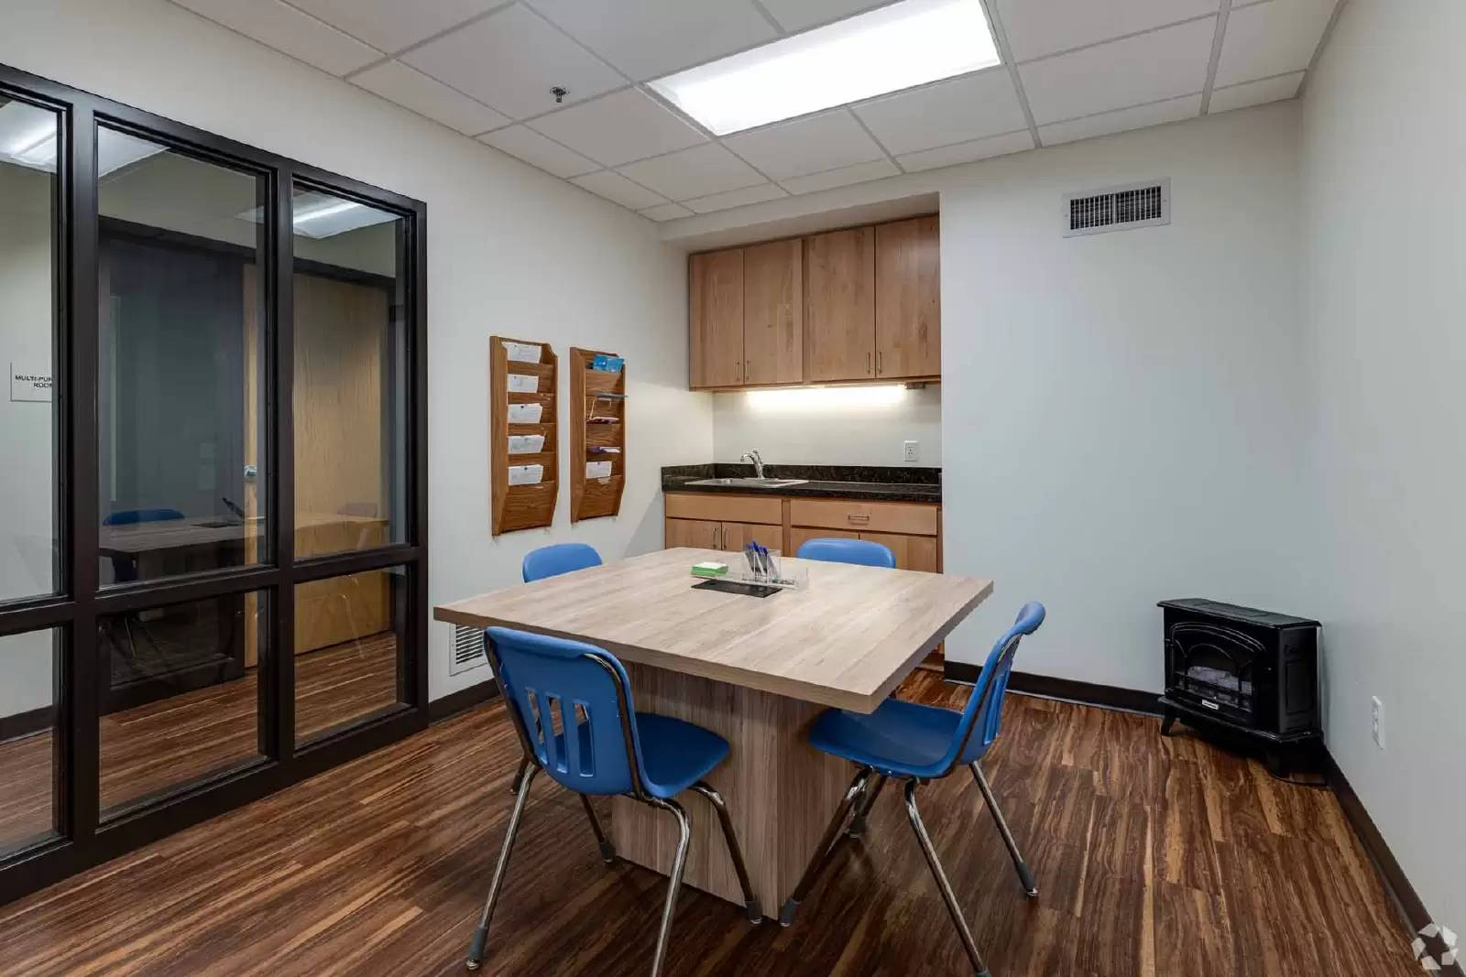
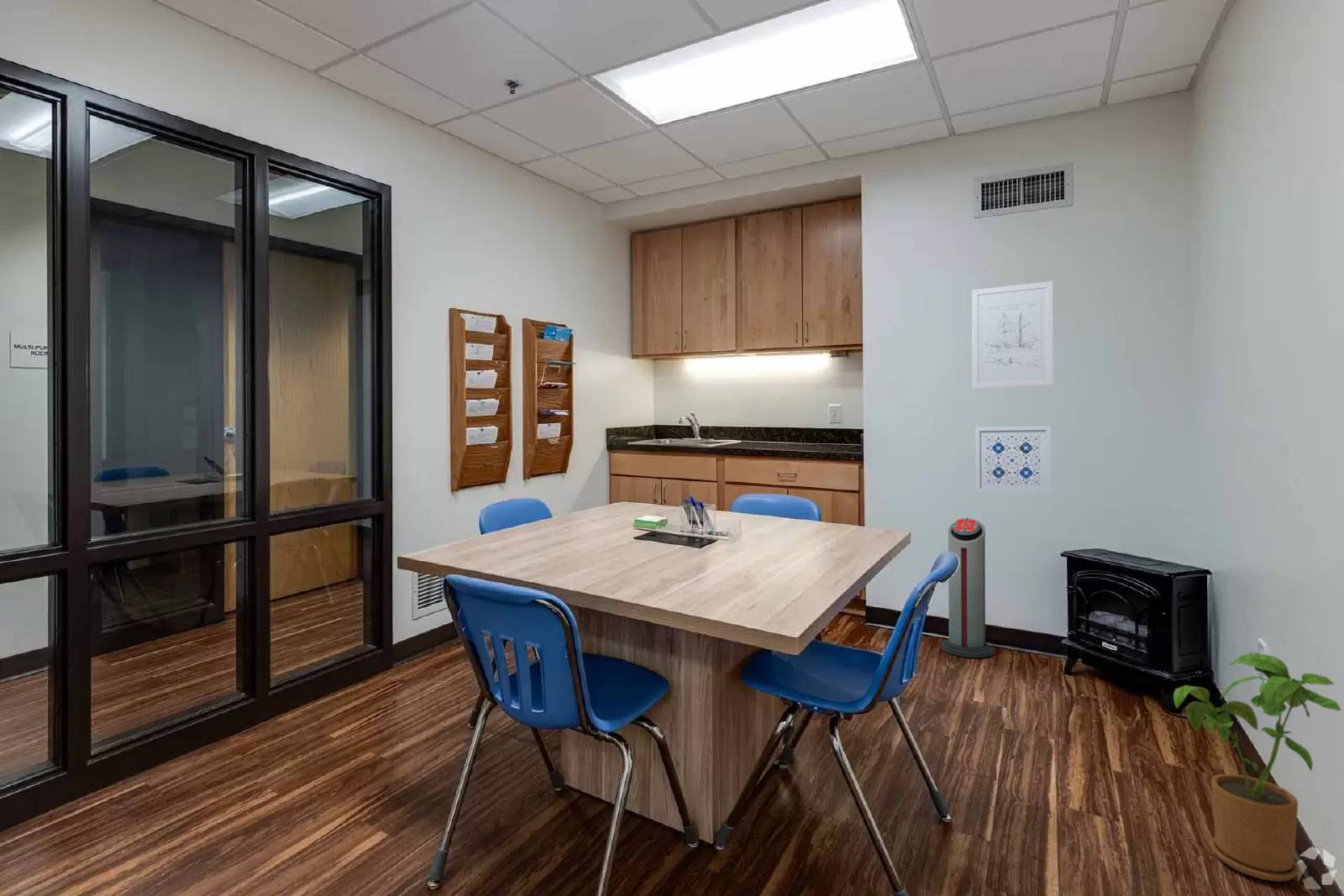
+ air purifier [941,517,995,658]
+ wall art [974,425,1052,495]
+ house plant [1173,652,1342,883]
+ wall art [971,280,1054,390]
